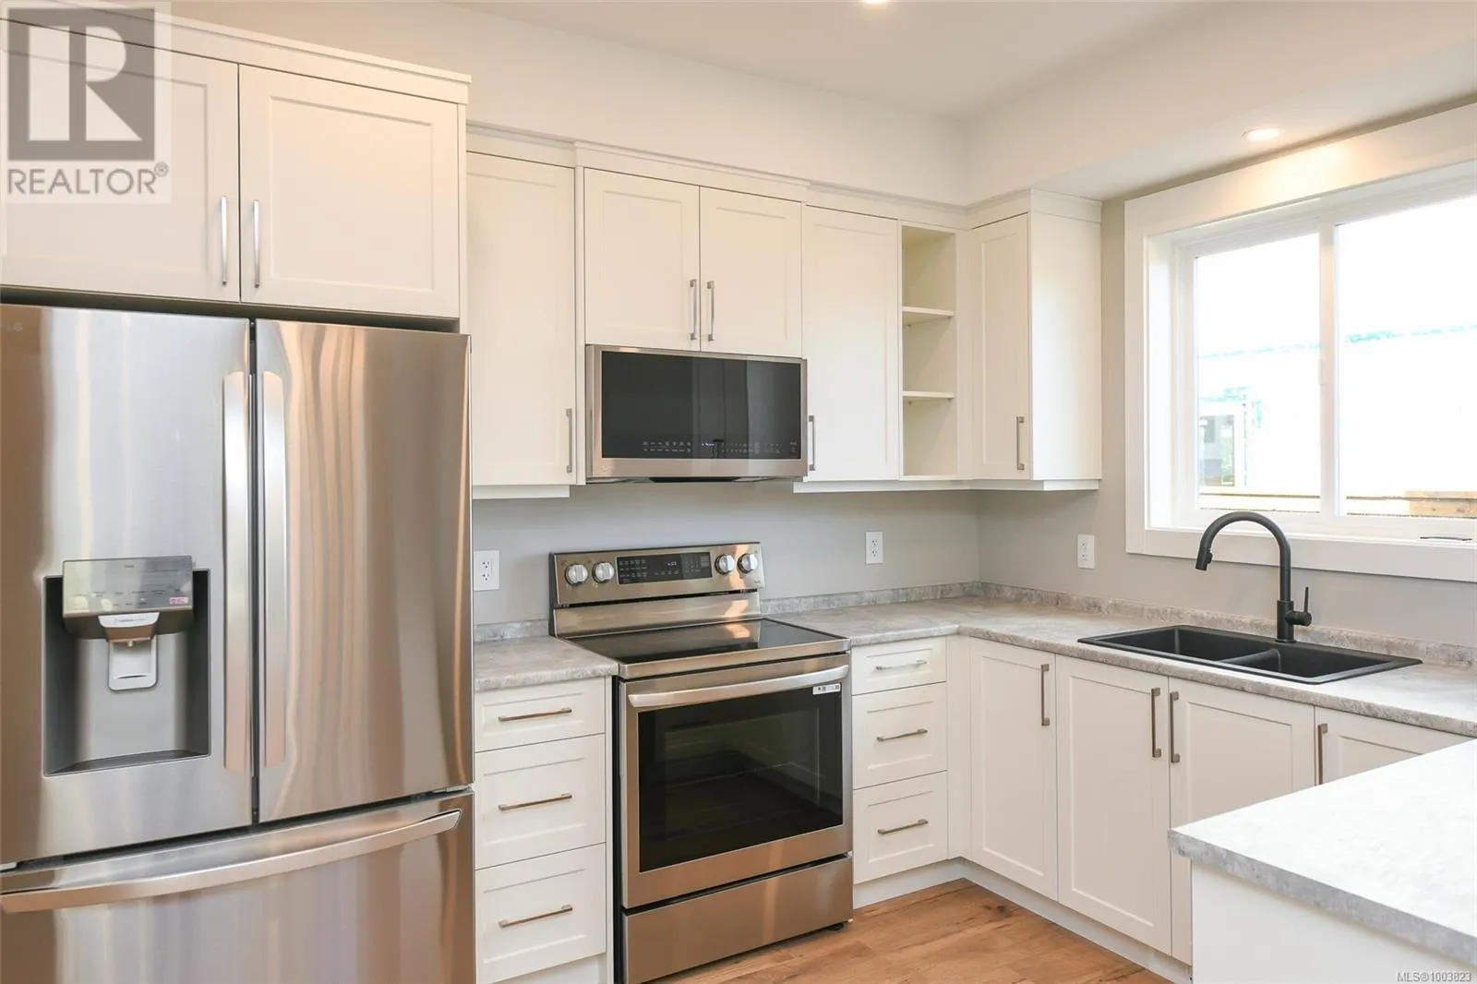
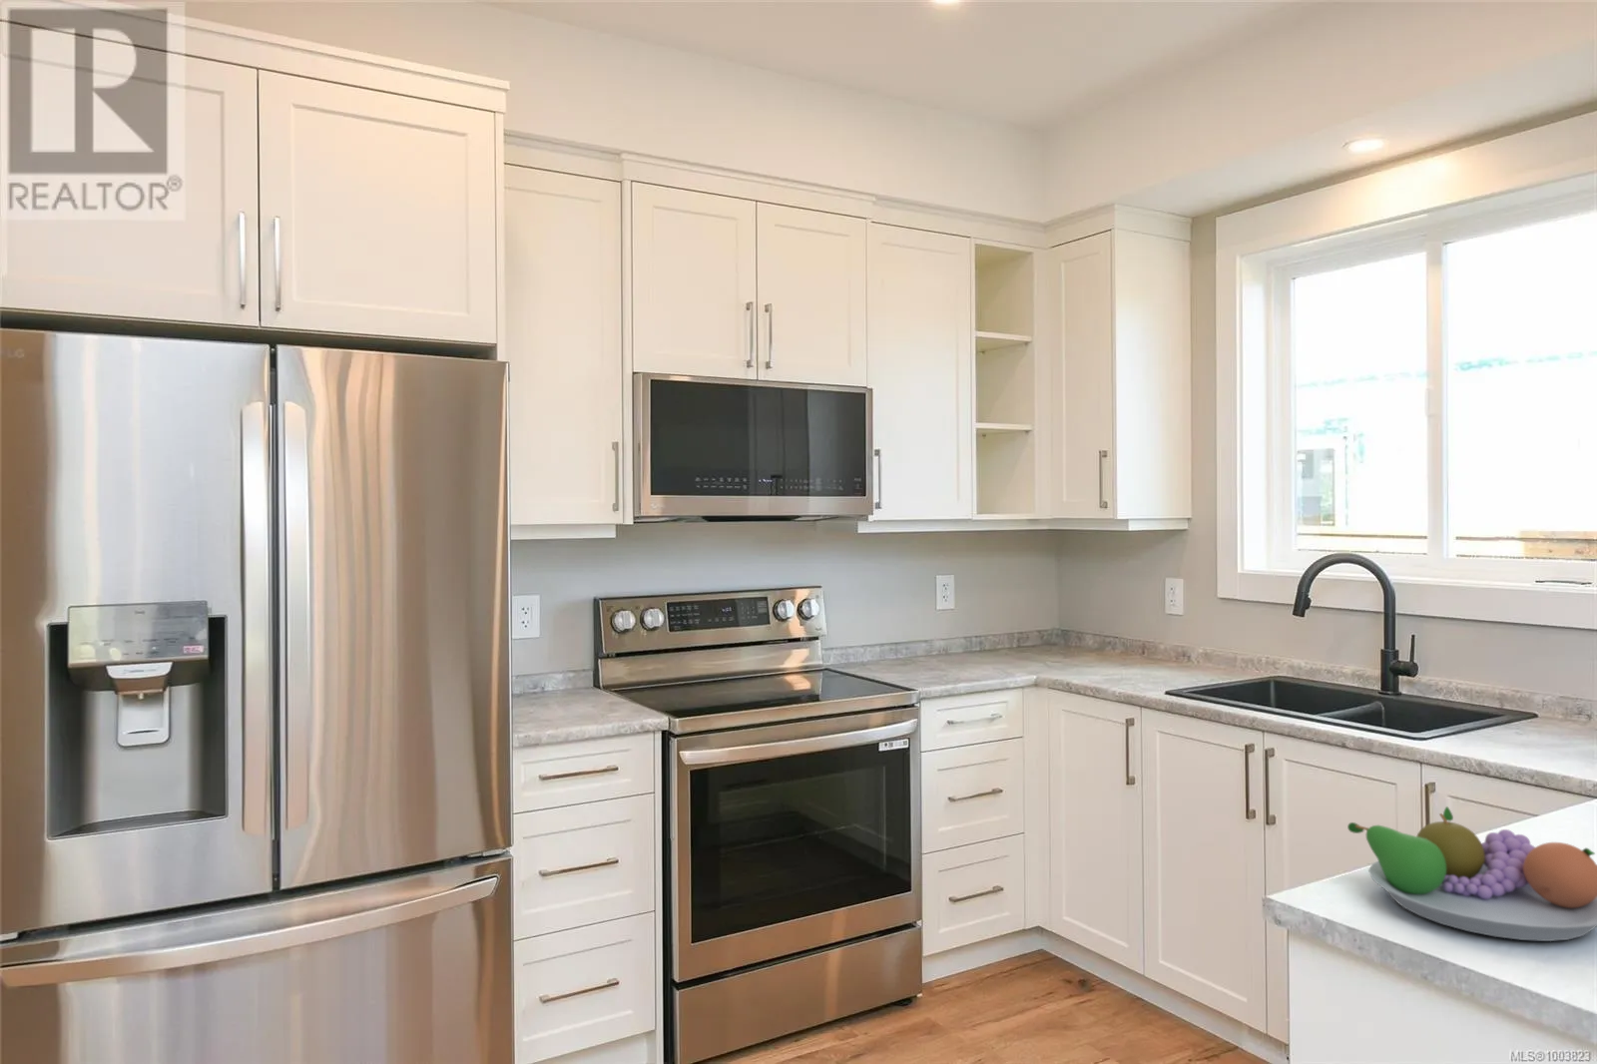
+ fruit bowl [1346,805,1597,942]
